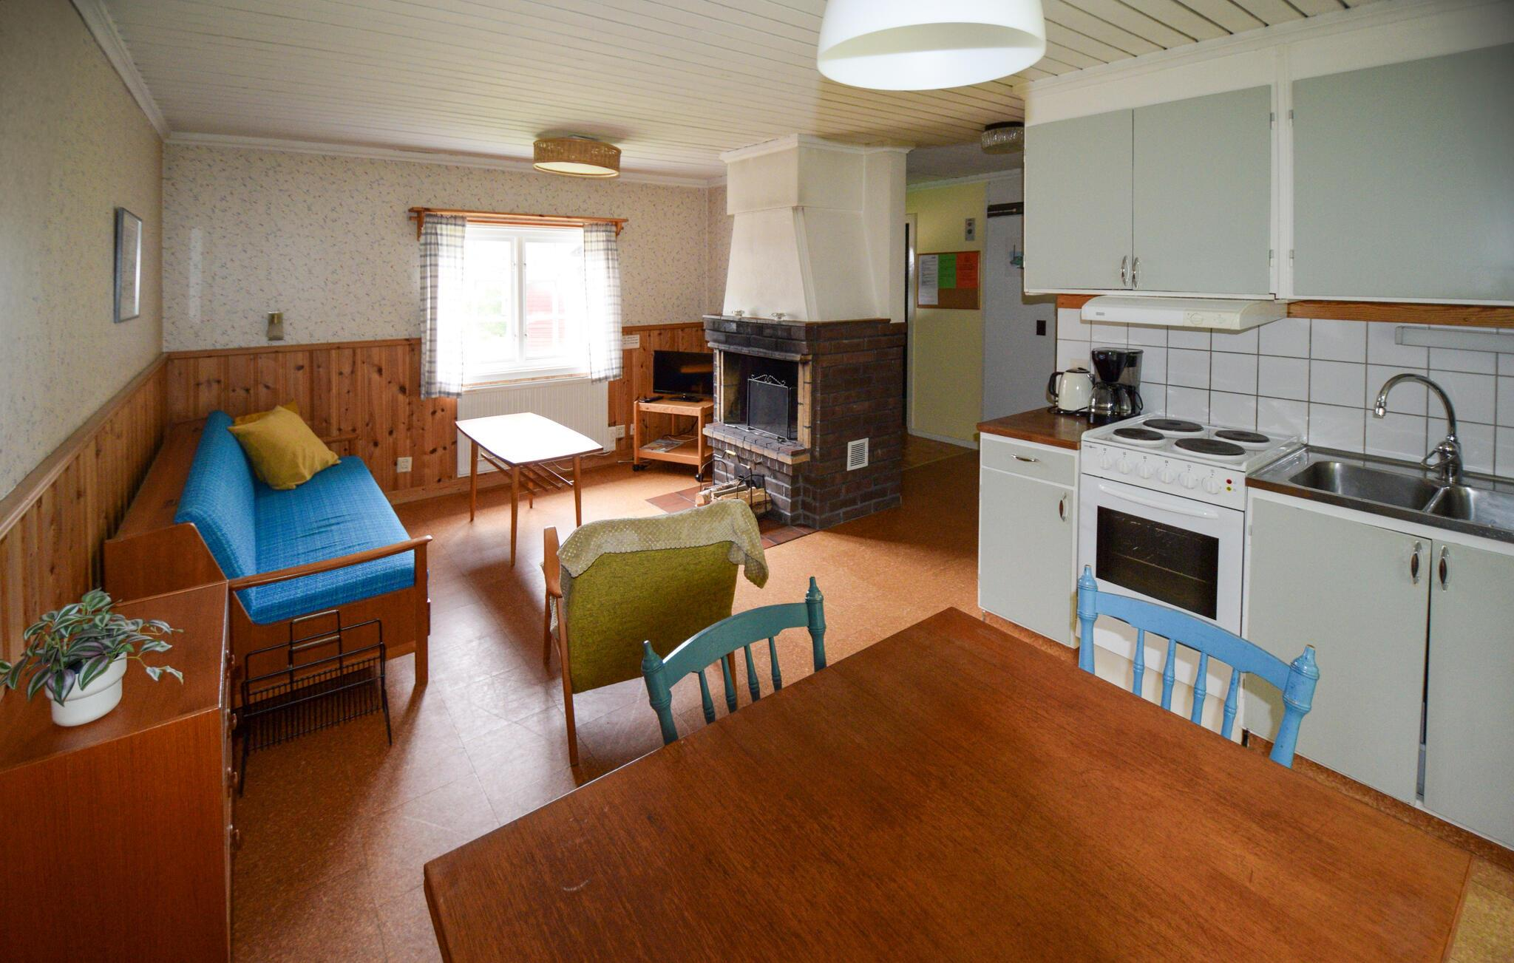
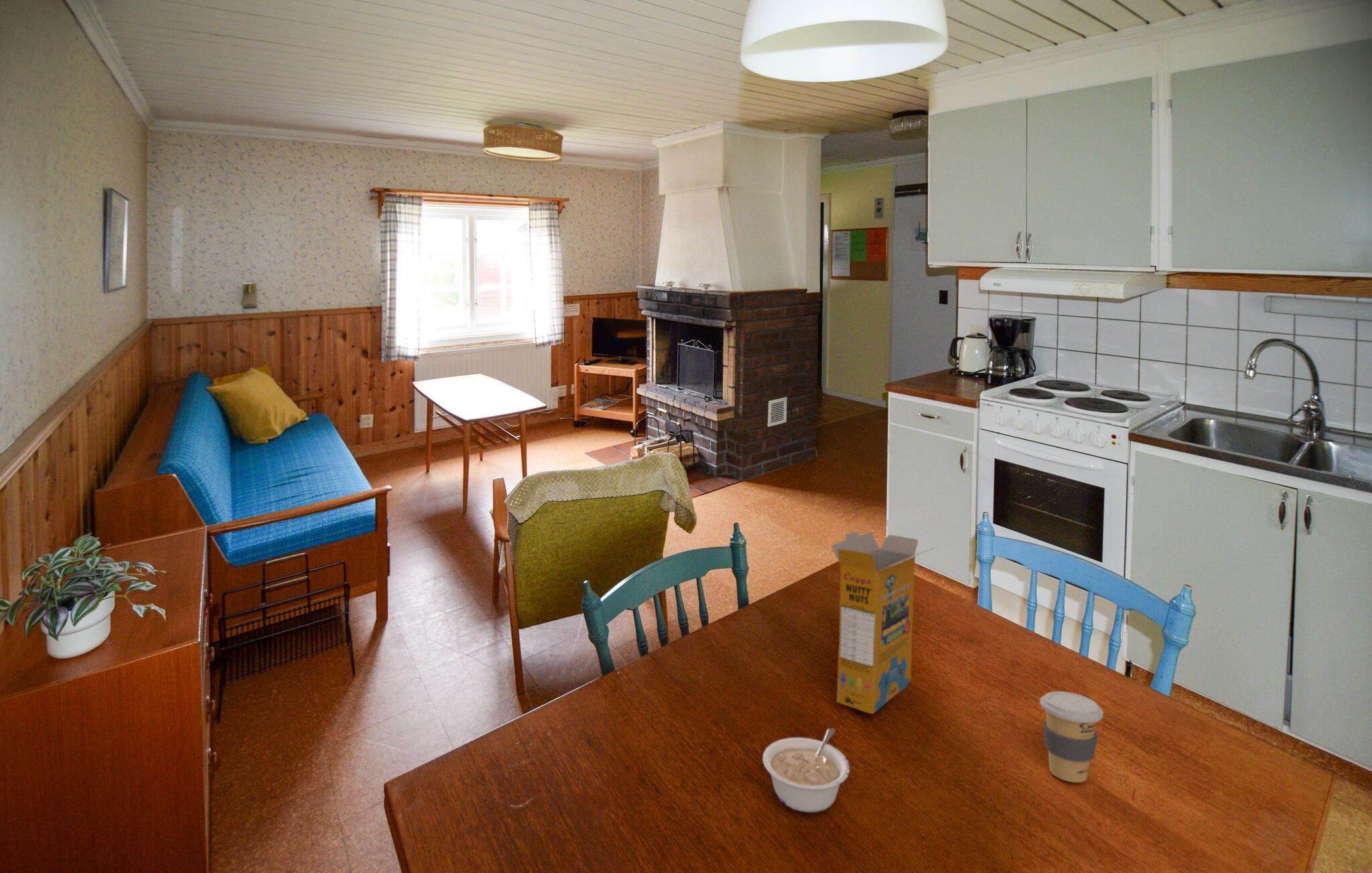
+ legume [762,728,851,813]
+ cereal box [830,531,938,715]
+ coffee cup [1039,691,1104,783]
